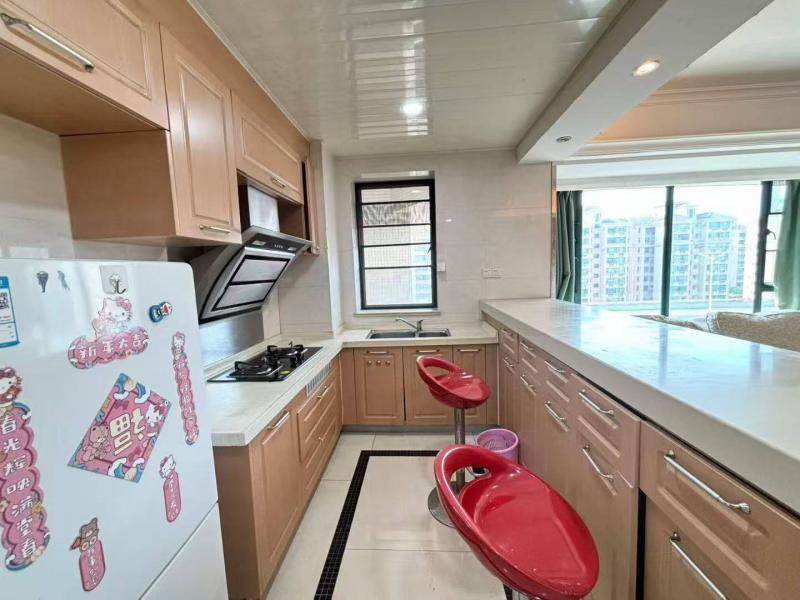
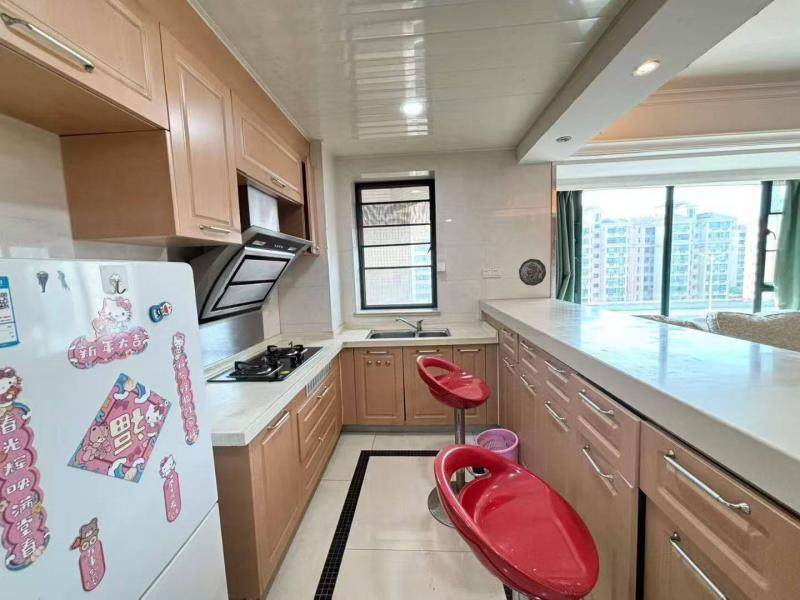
+ decorative plate [518,258,547,287]
